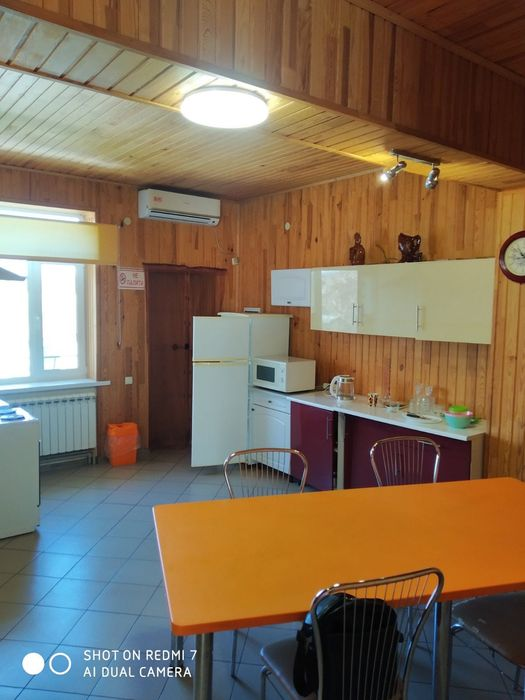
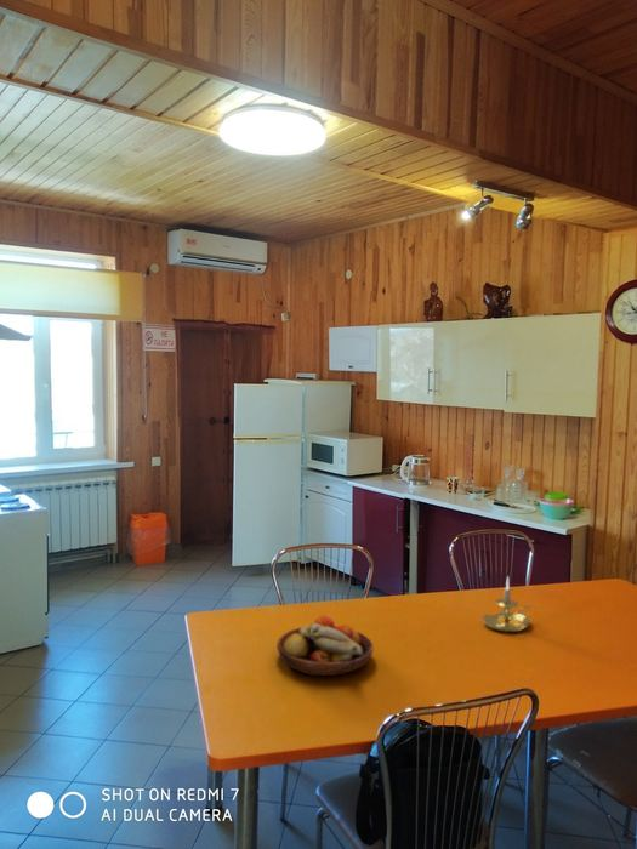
+ candle holder [480,575,534,633]
+ fruit bowl [275,615,374,677]
